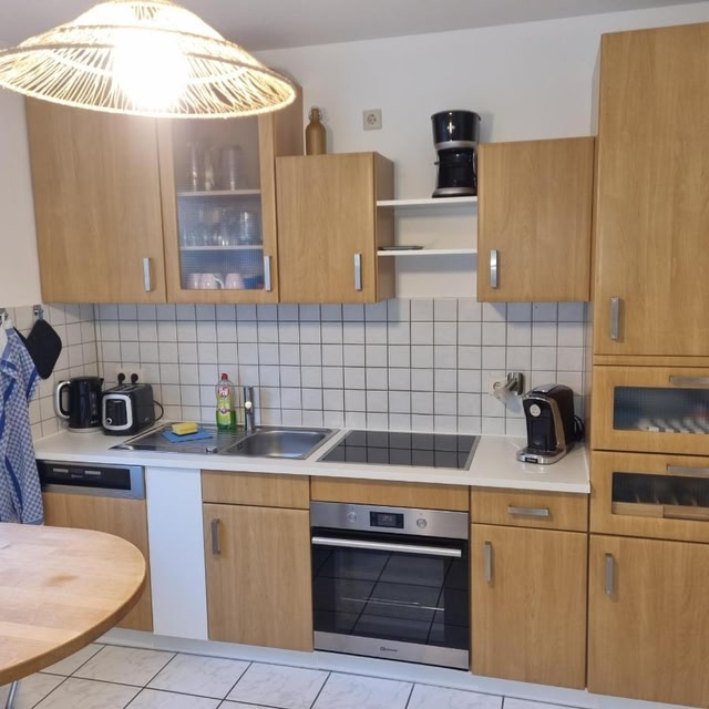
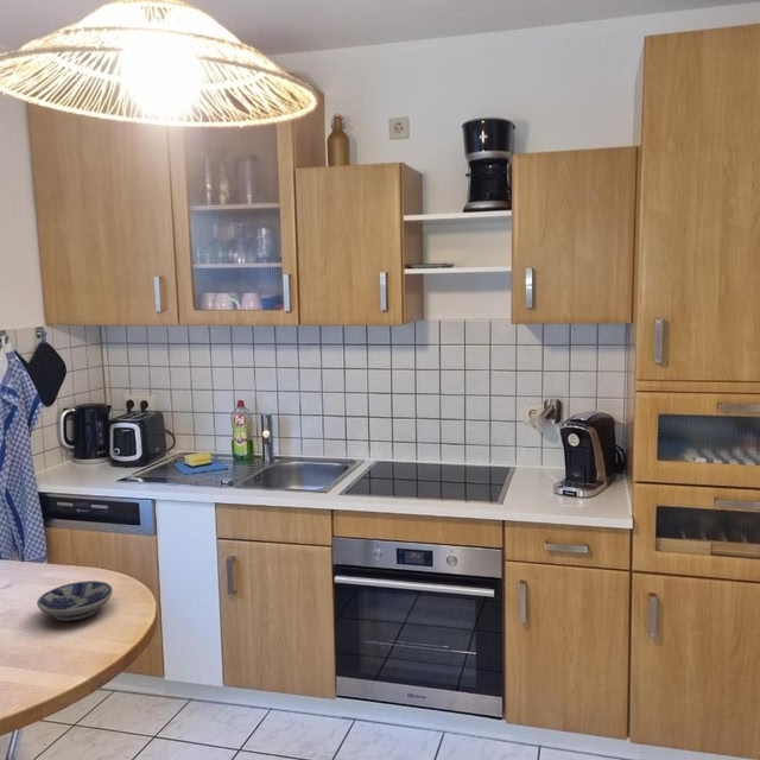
+ bowl [36,580,114,622]
